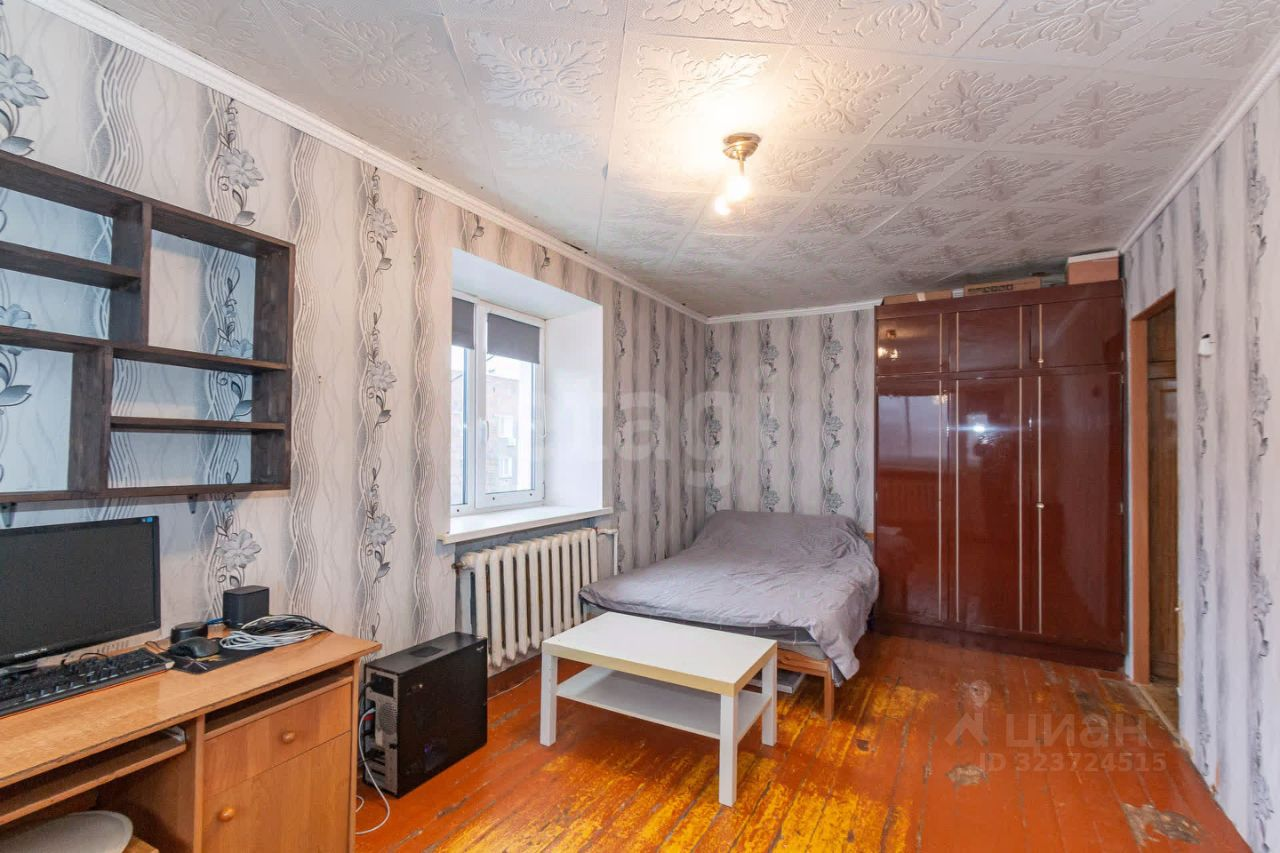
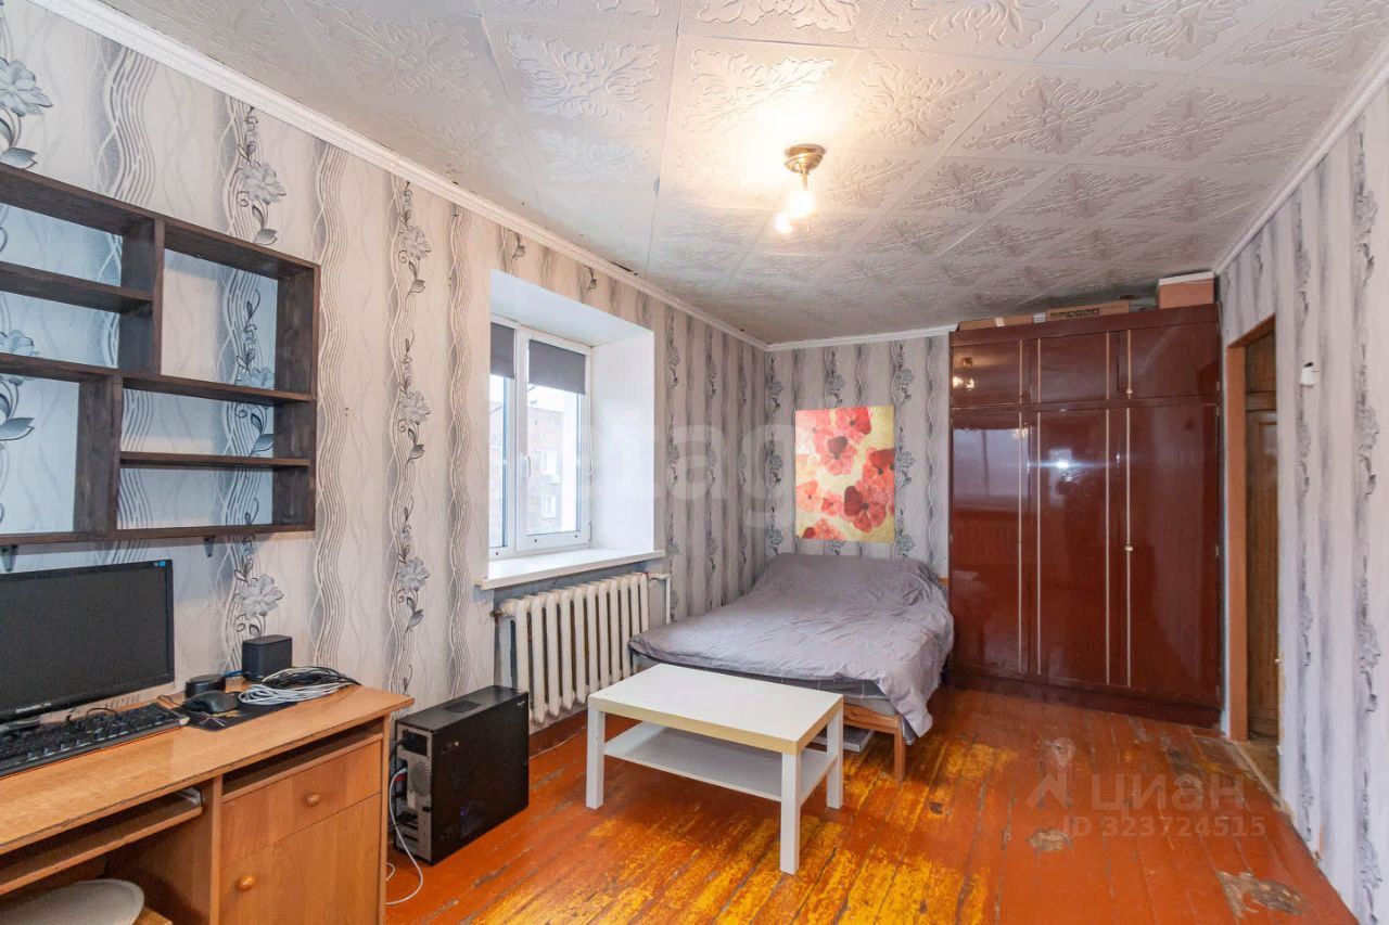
+ wall art [794,404,896,544]
